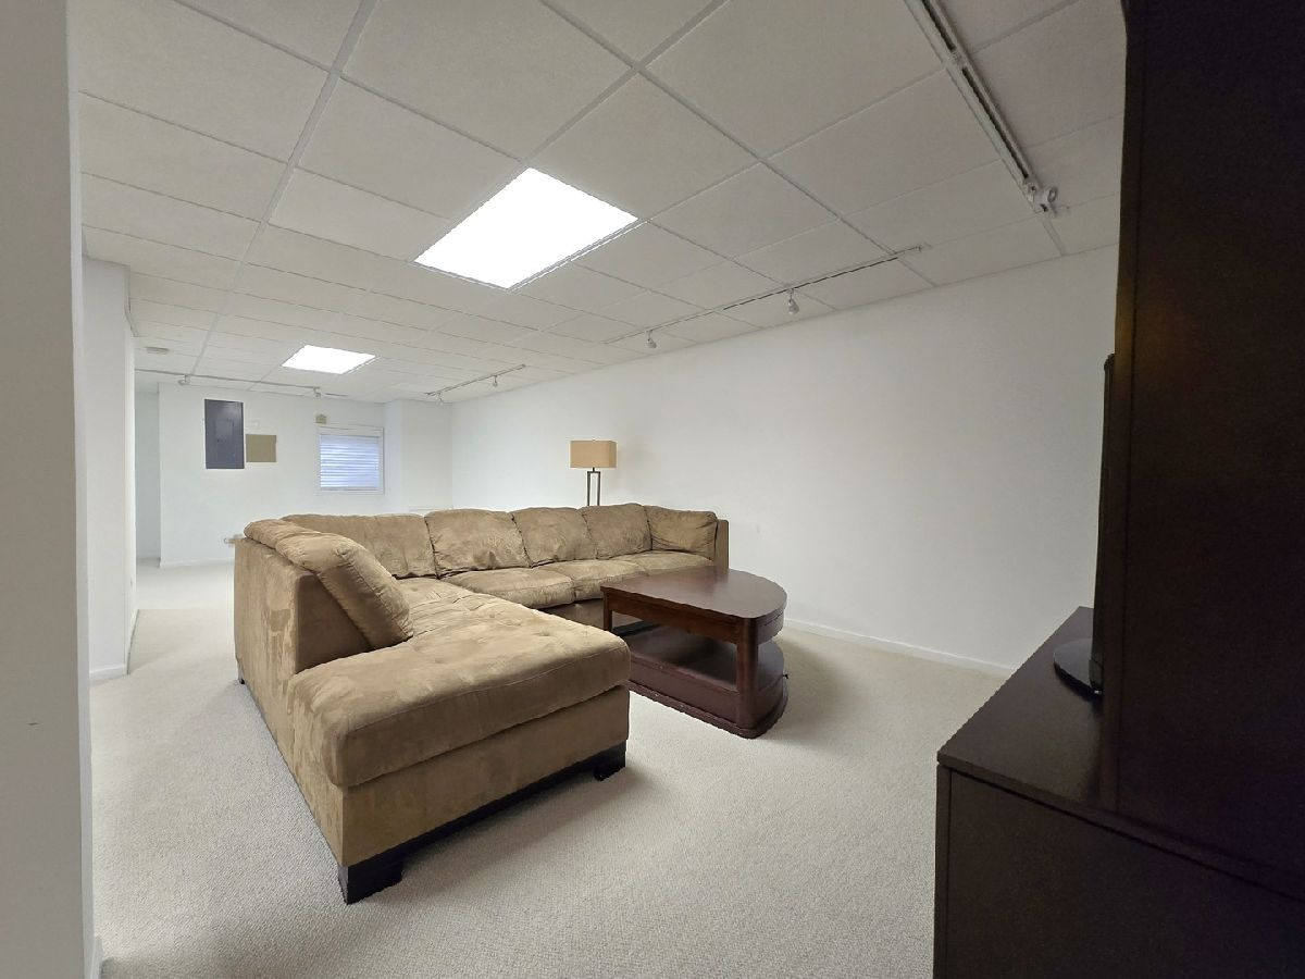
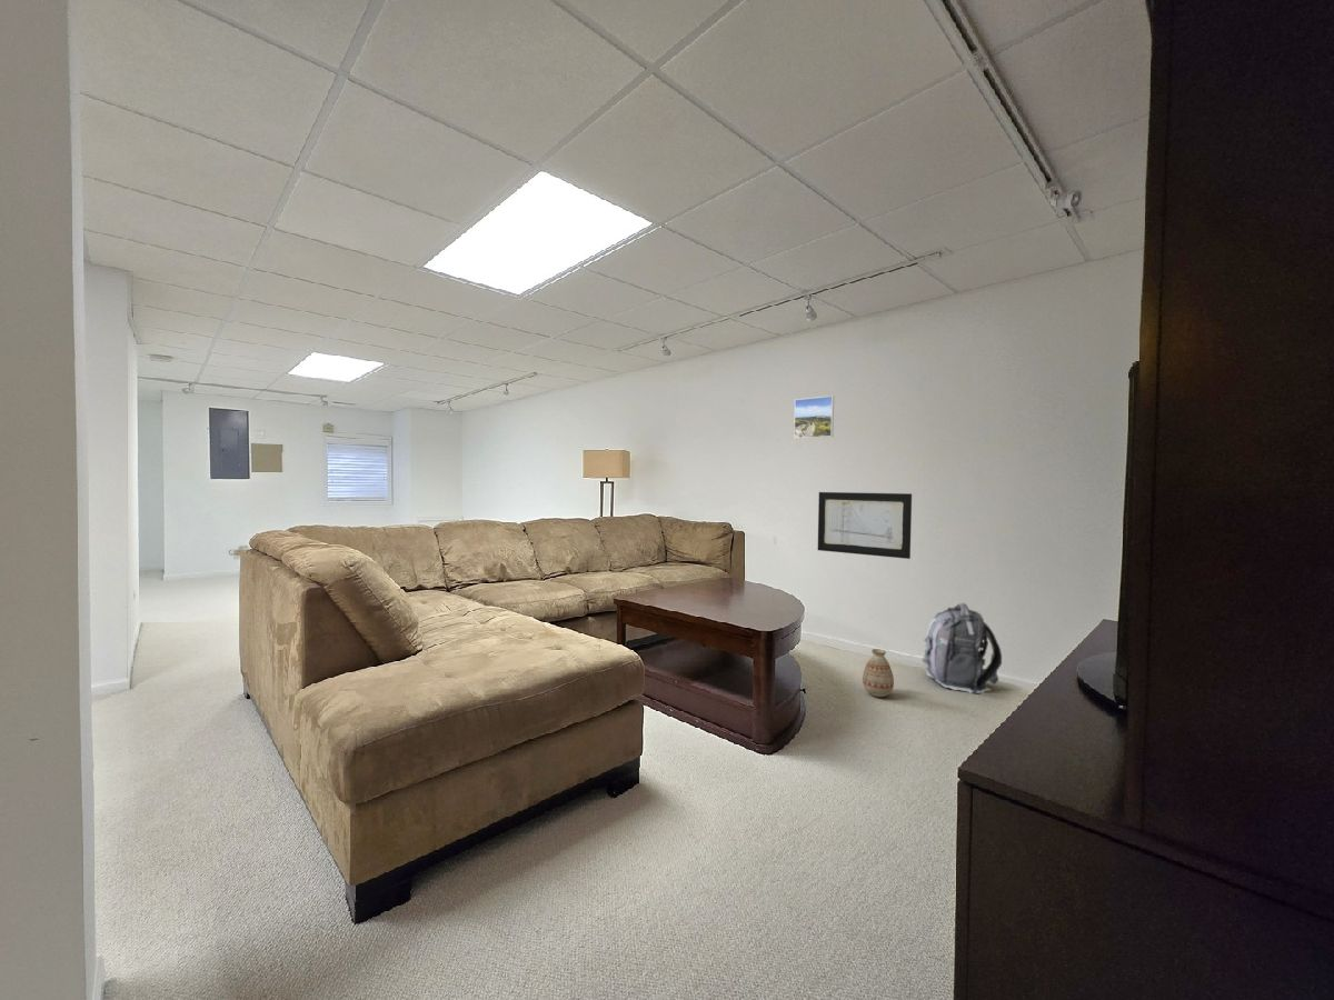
+ backpack [920,602,1004,694]
+ wall art [817,491,913,560]
+ vase [862,648,895,698]
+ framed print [793,394,835,440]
